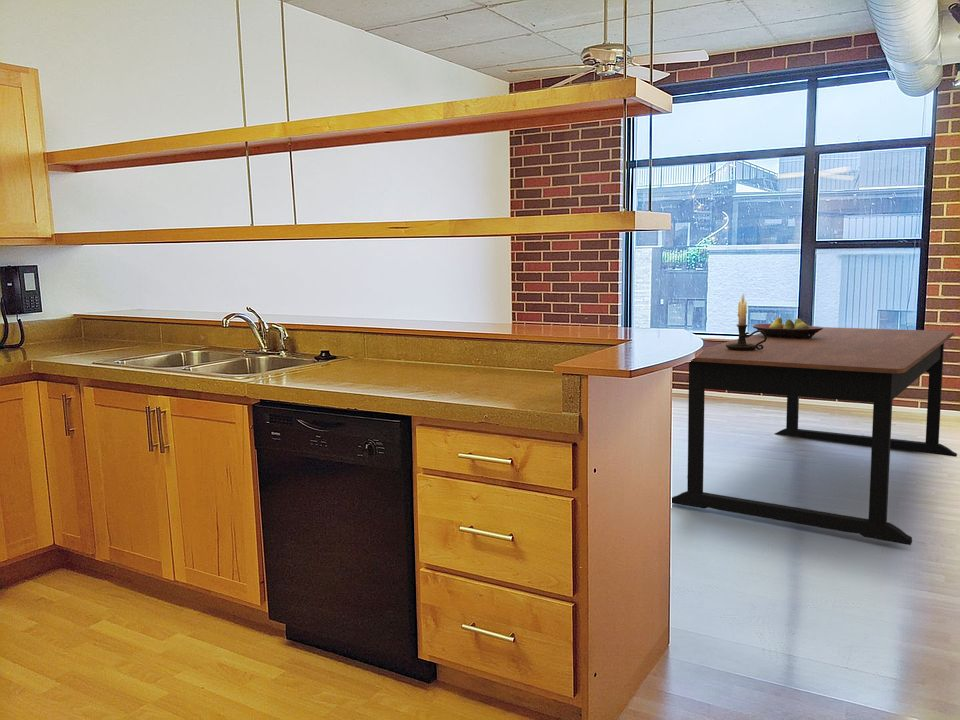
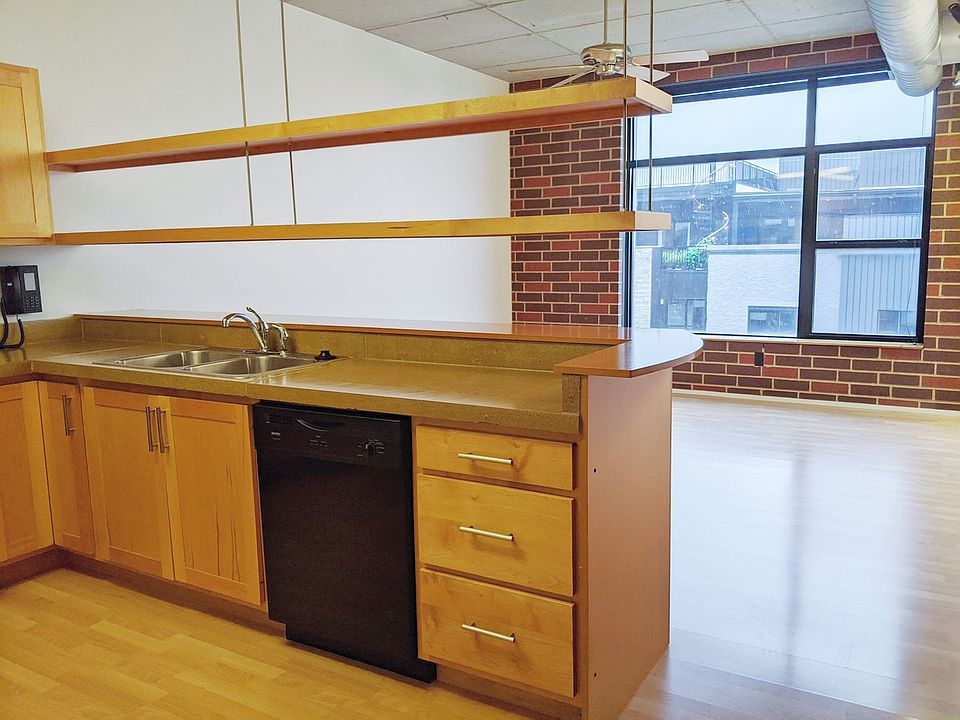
- fruit bowl [752,316,823,339]
- candle holder [726,293,767,351]
- dining table [671,326,958,546]
